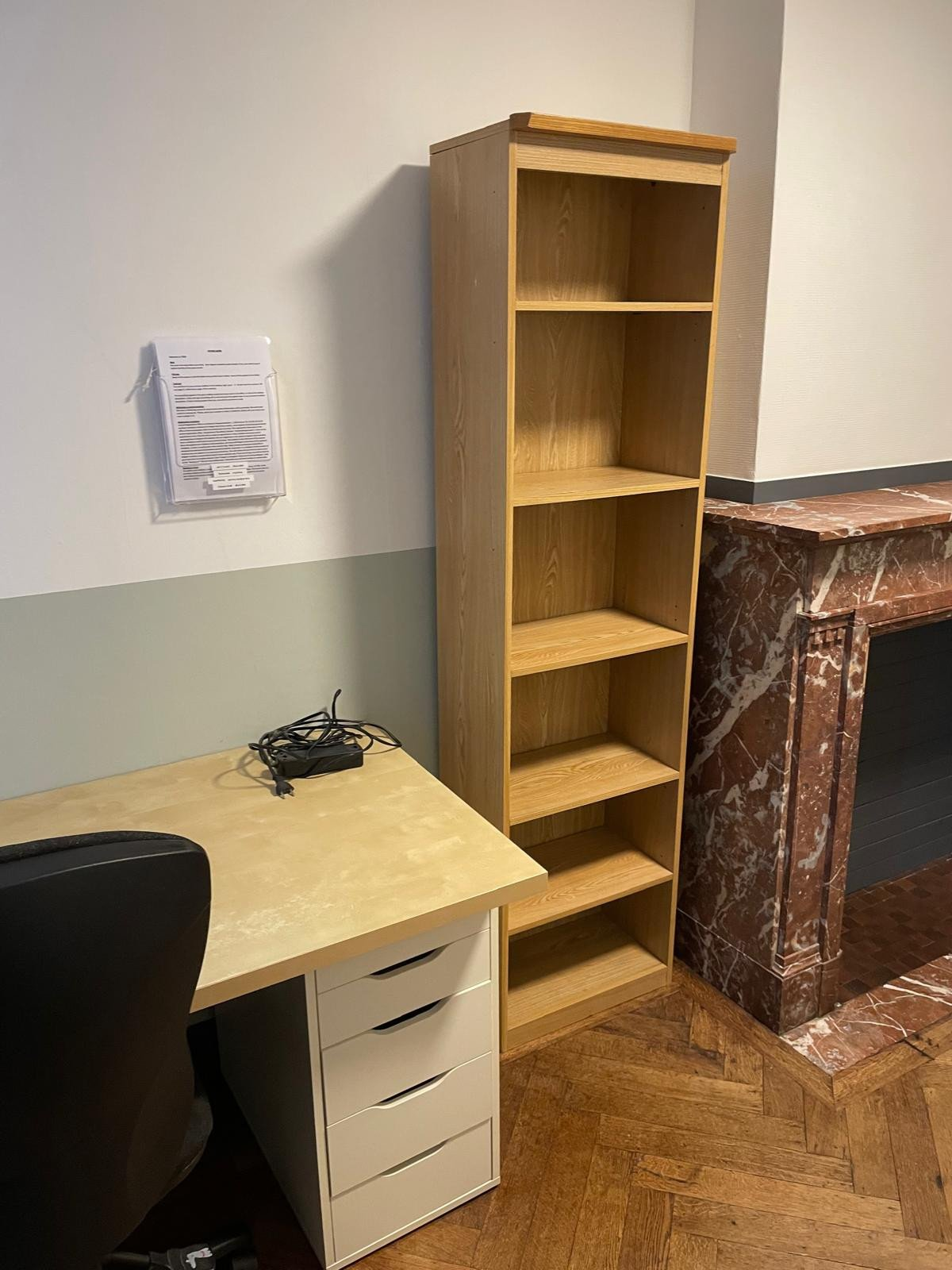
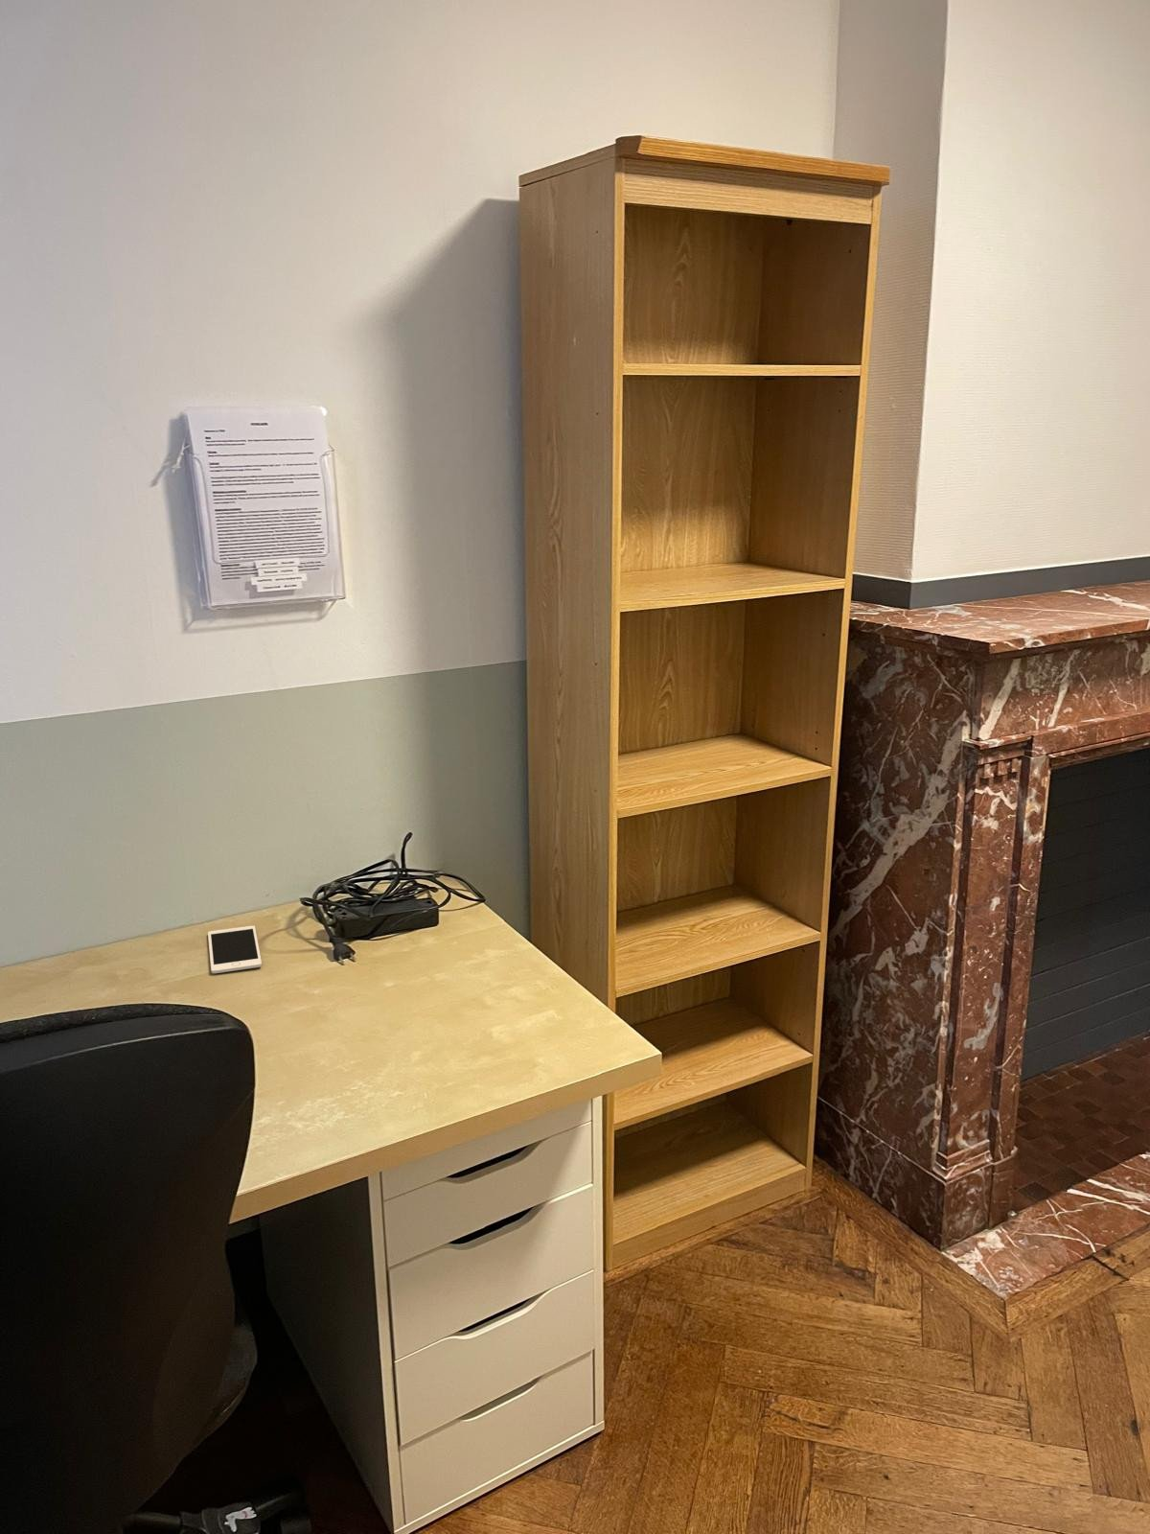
+ cell phone [207,925,262,974]
